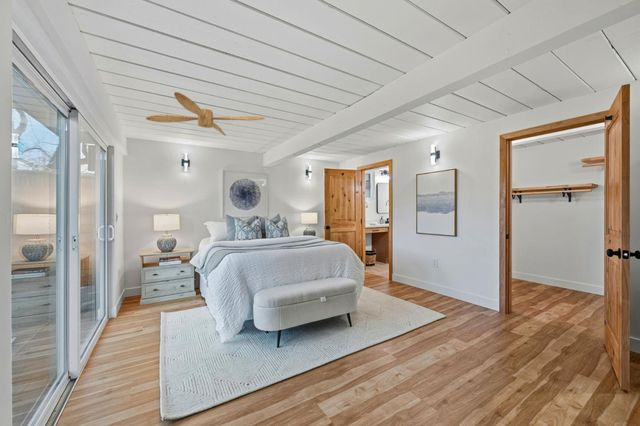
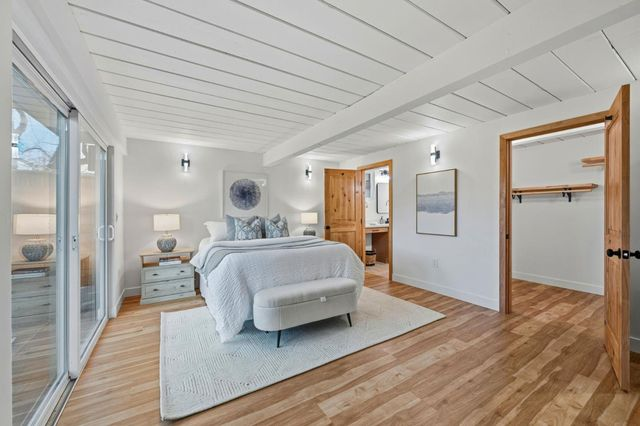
- ceiling fan [145,91,266,137]
